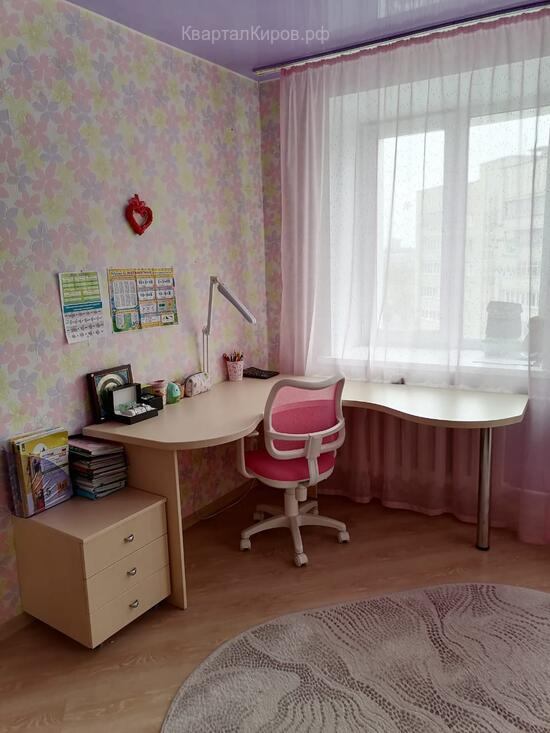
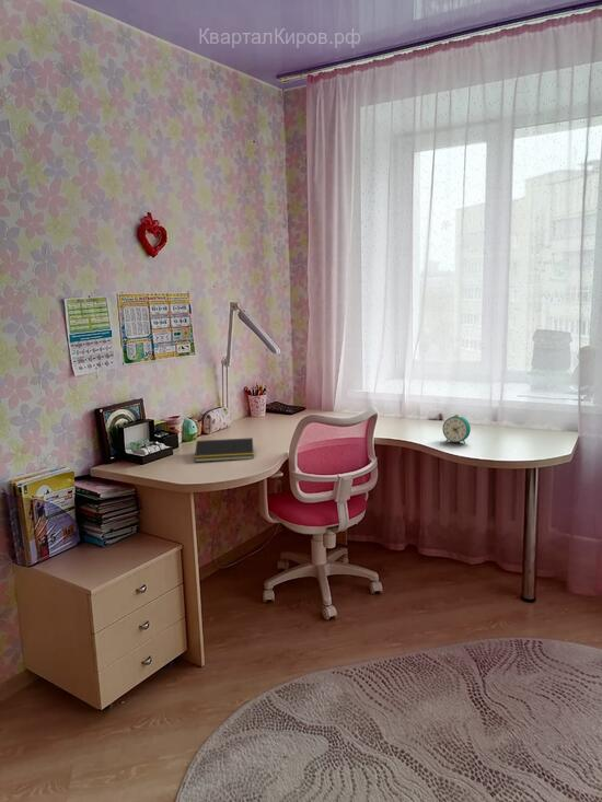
+ alarm clock [442,414,472,444]
+ notepad [194,437,255,463]
